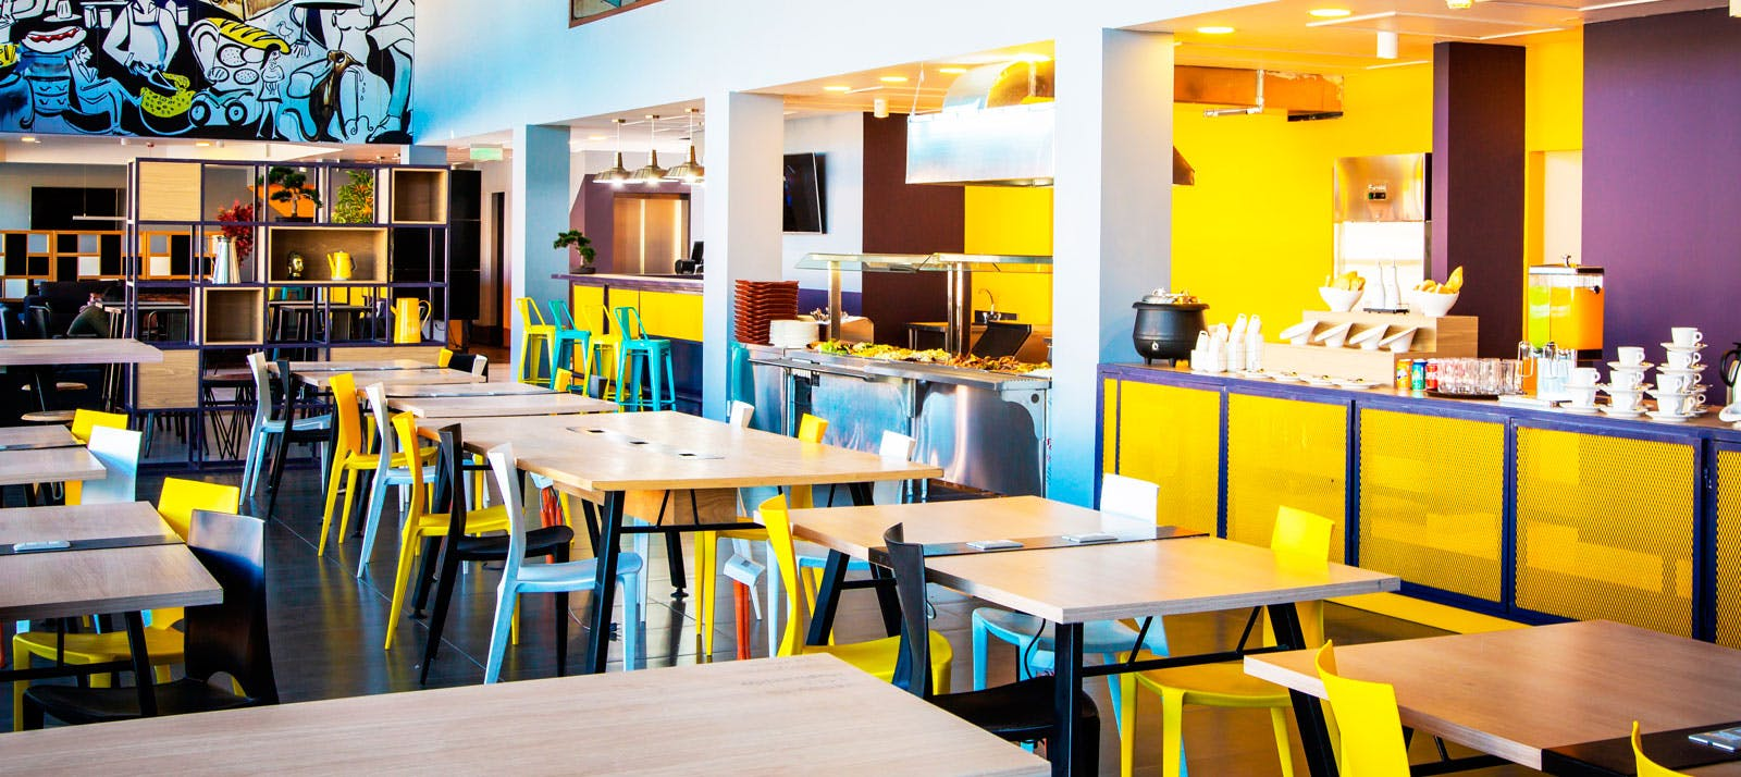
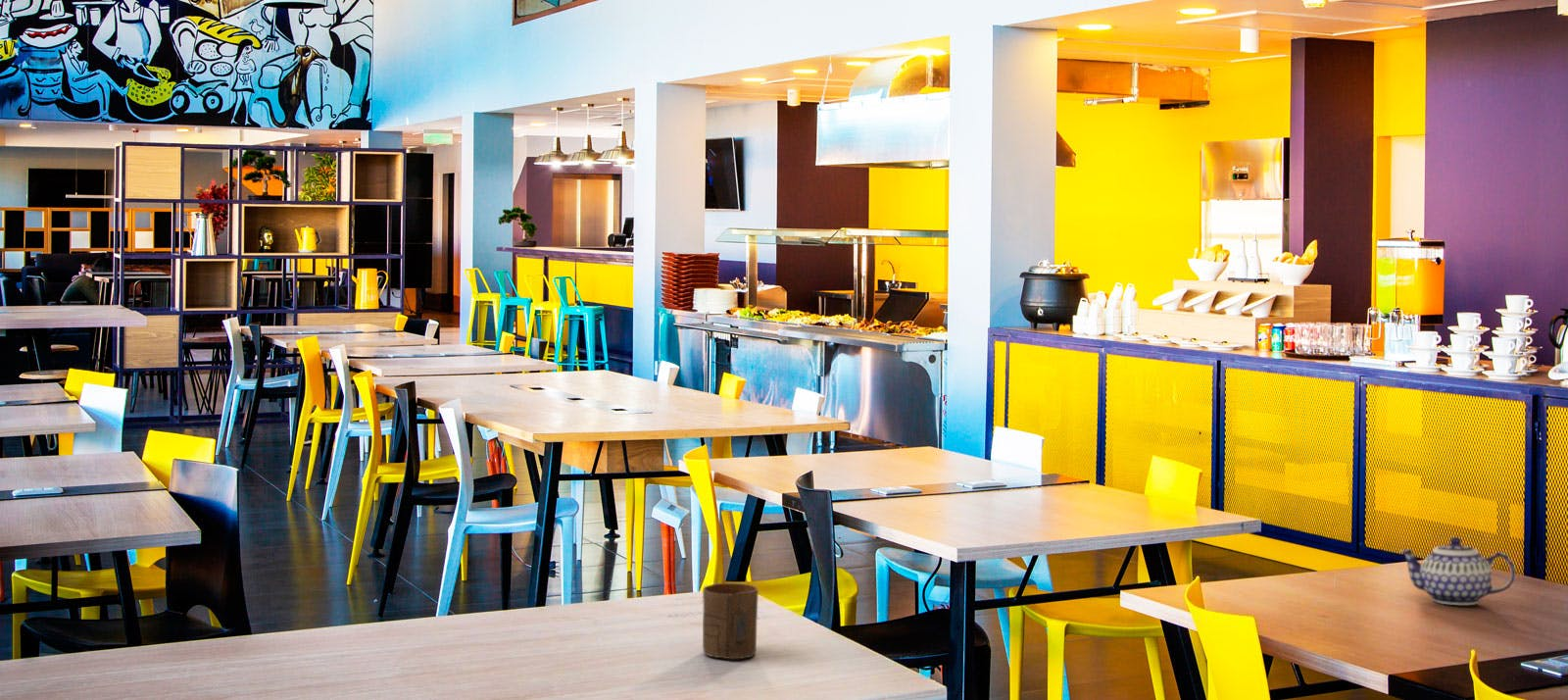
+ cup [702,582,760,660]
+ teapot [1399,536,1516,606]
